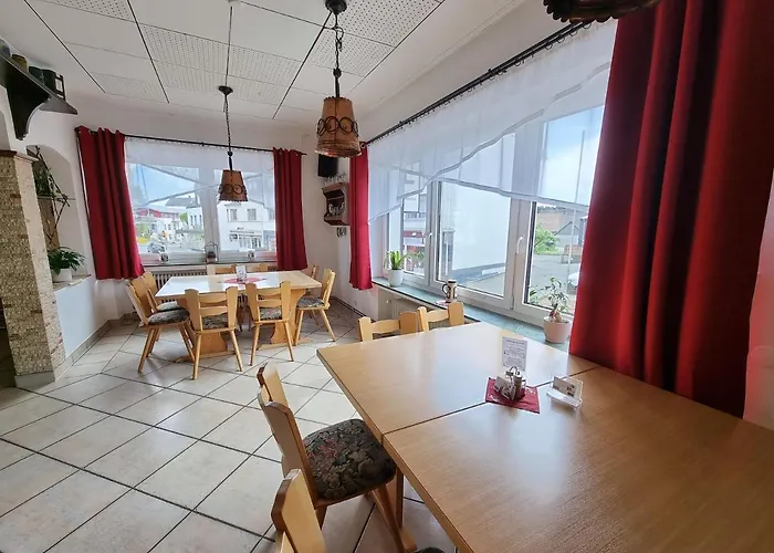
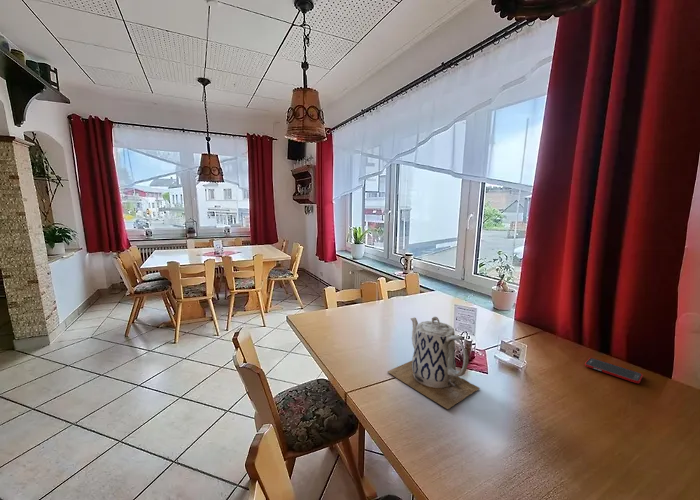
+ teapot [386,316,481,410]
+ cell phone [584,357,644,384]
